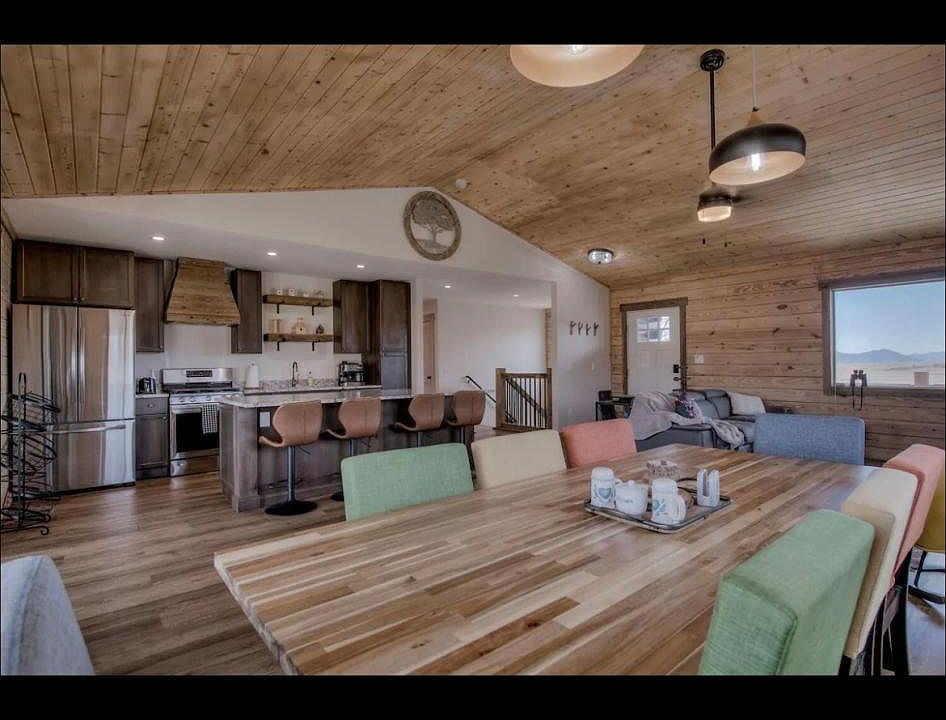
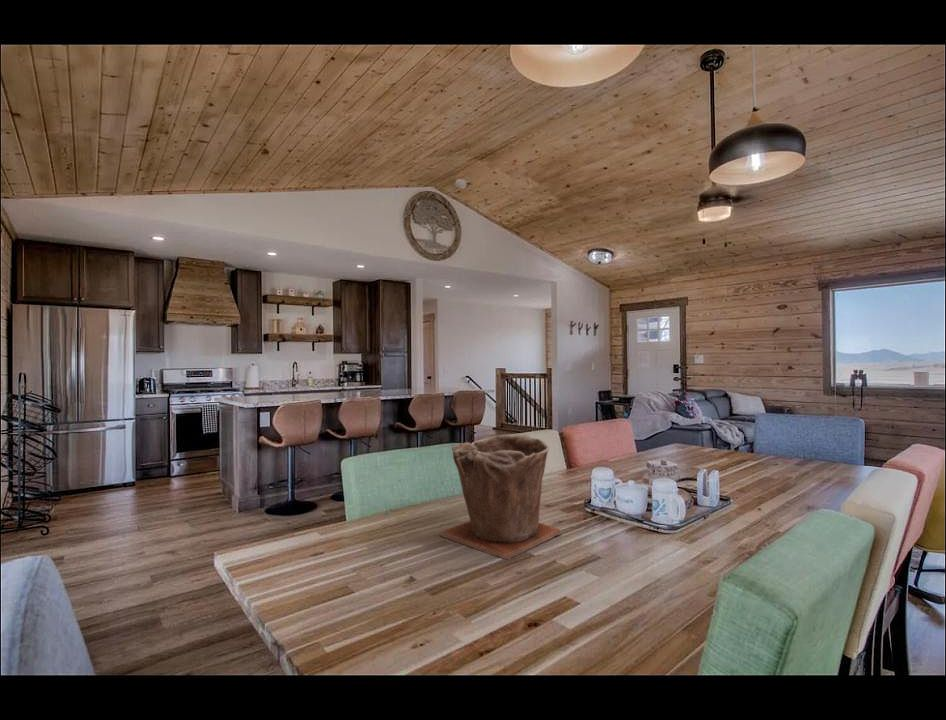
+ plant pot [439,433,563,560]
